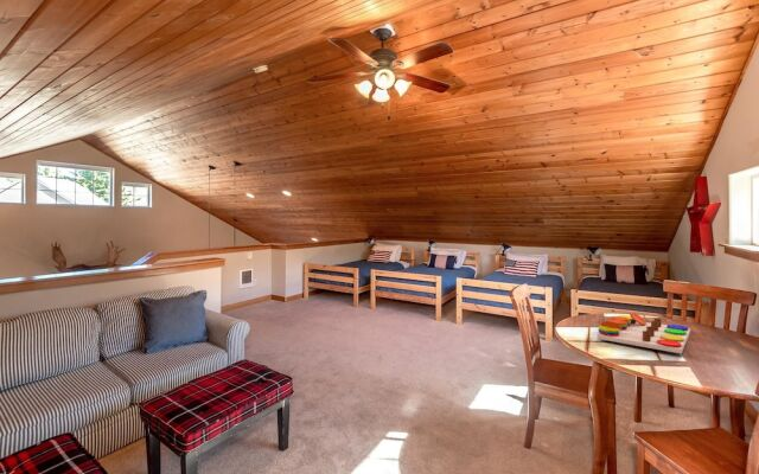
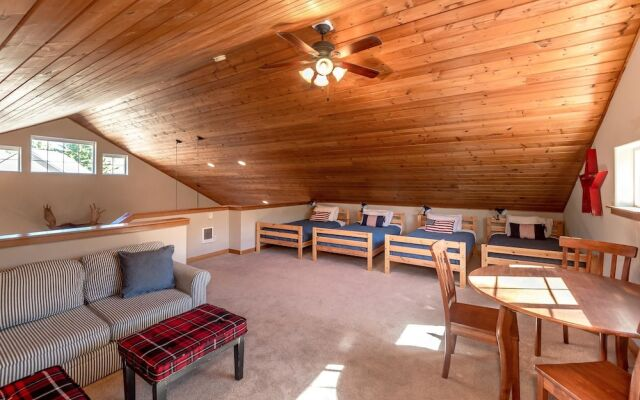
- board game [597,312,691,354]
